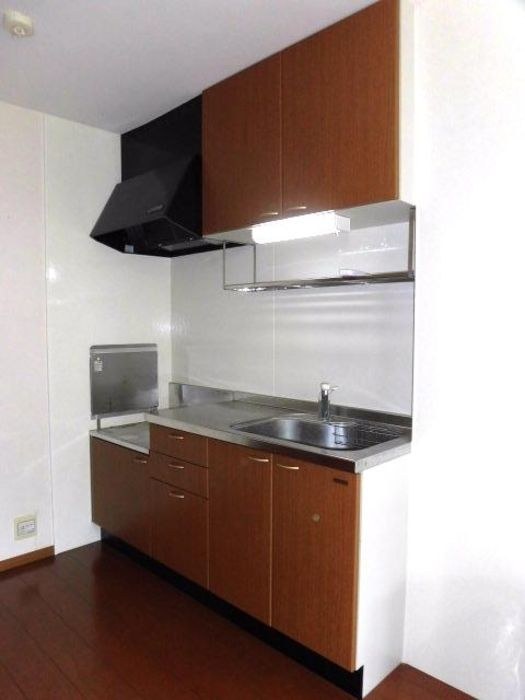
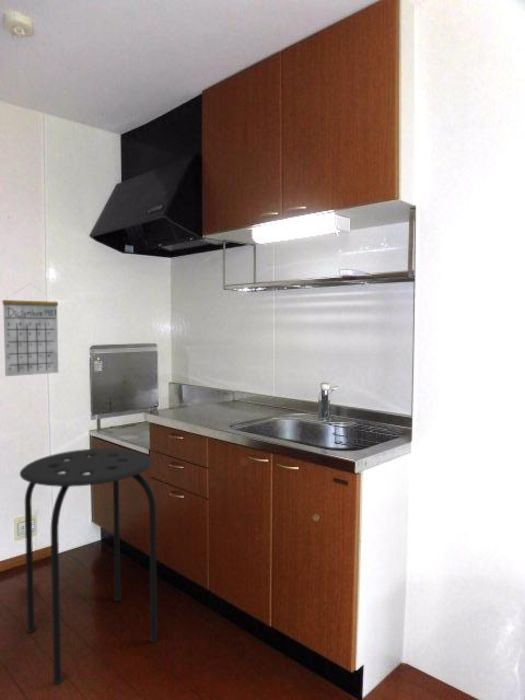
+ calendar [2,283,59,377]
+ stool [19,447,158,686]
